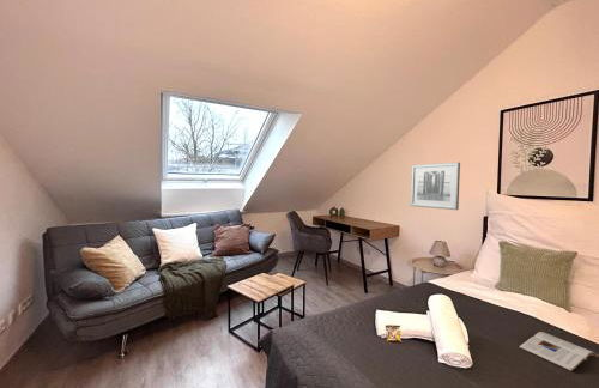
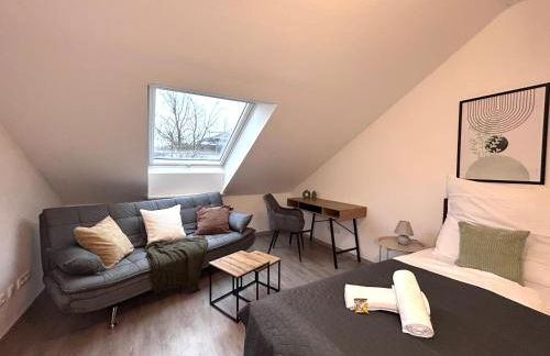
- wall art [409,162,461,211]
- magazine [519,331,599,372]
